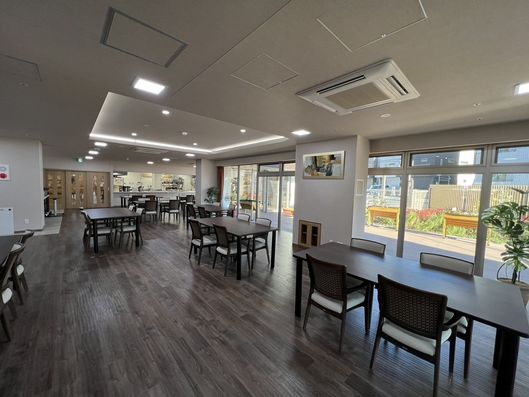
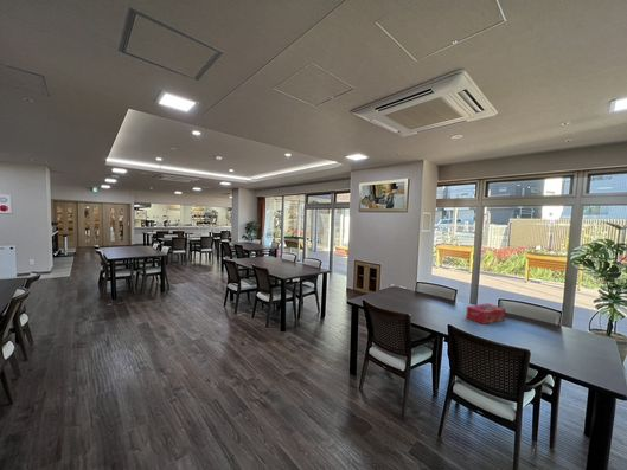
+ tissue box [465,302,507,326]
